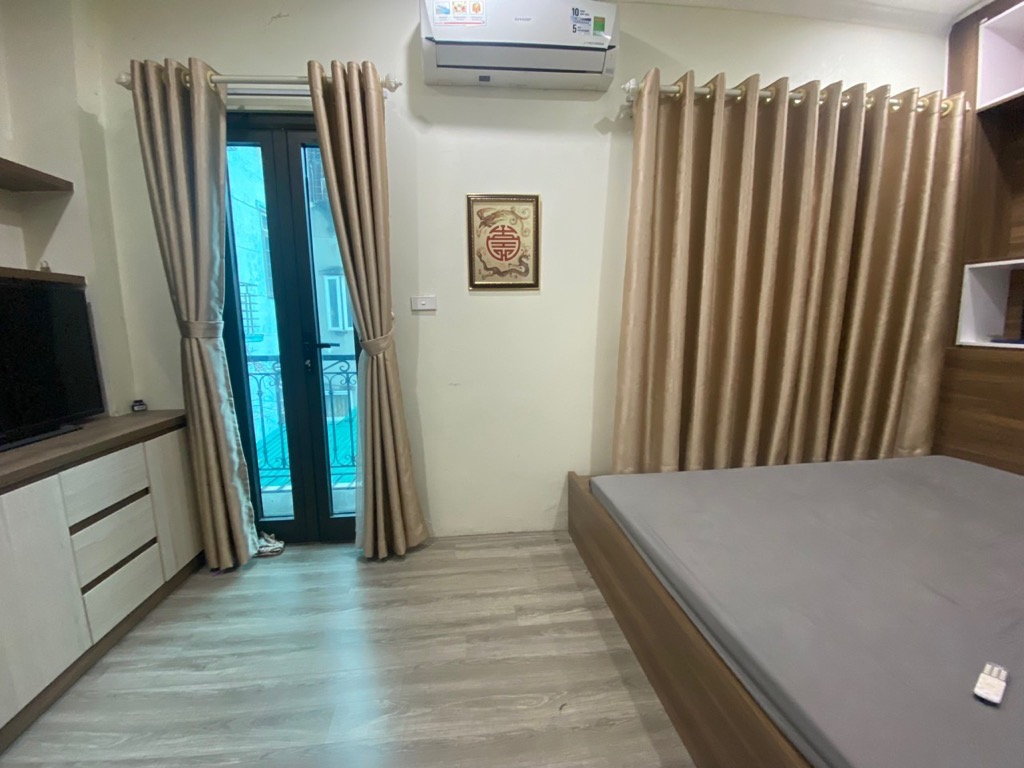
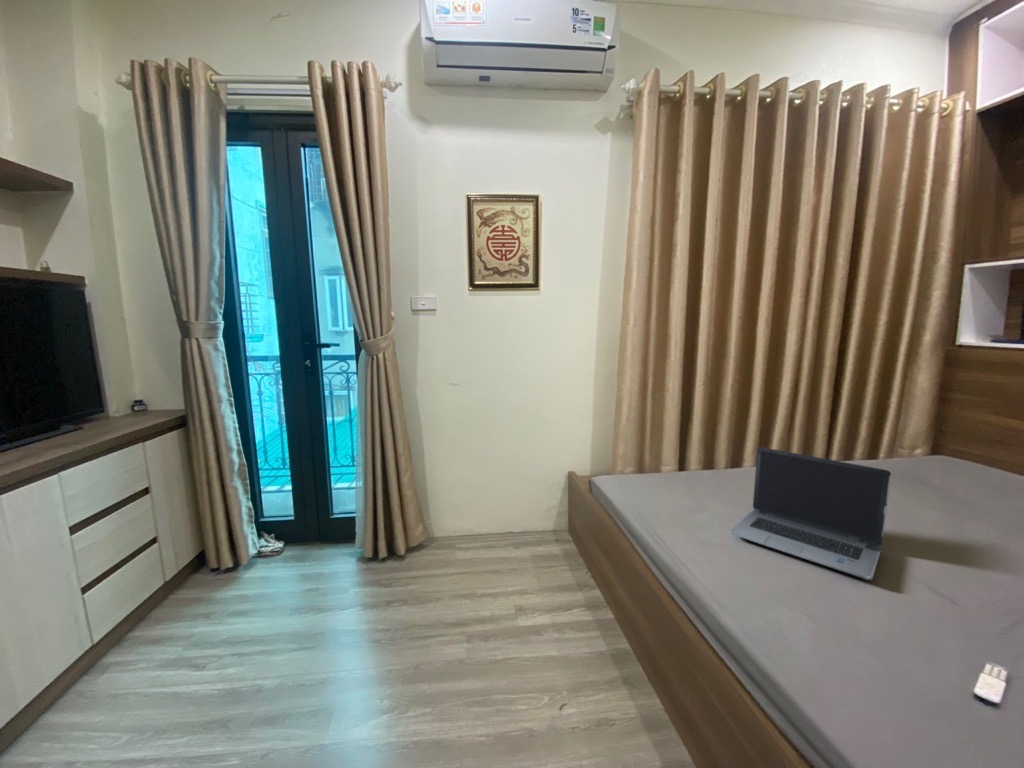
+ laptop computer [729,446,892,581]
